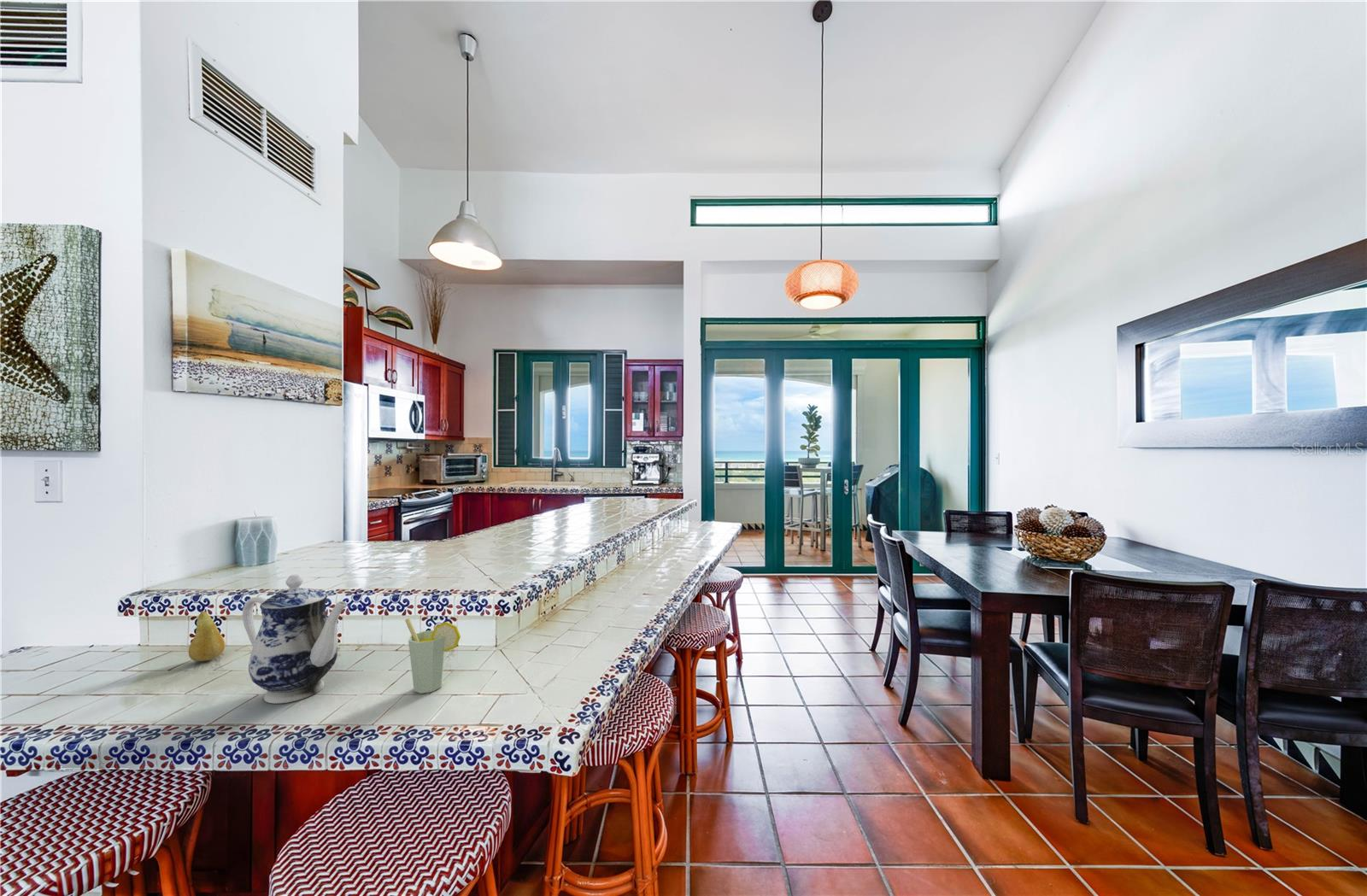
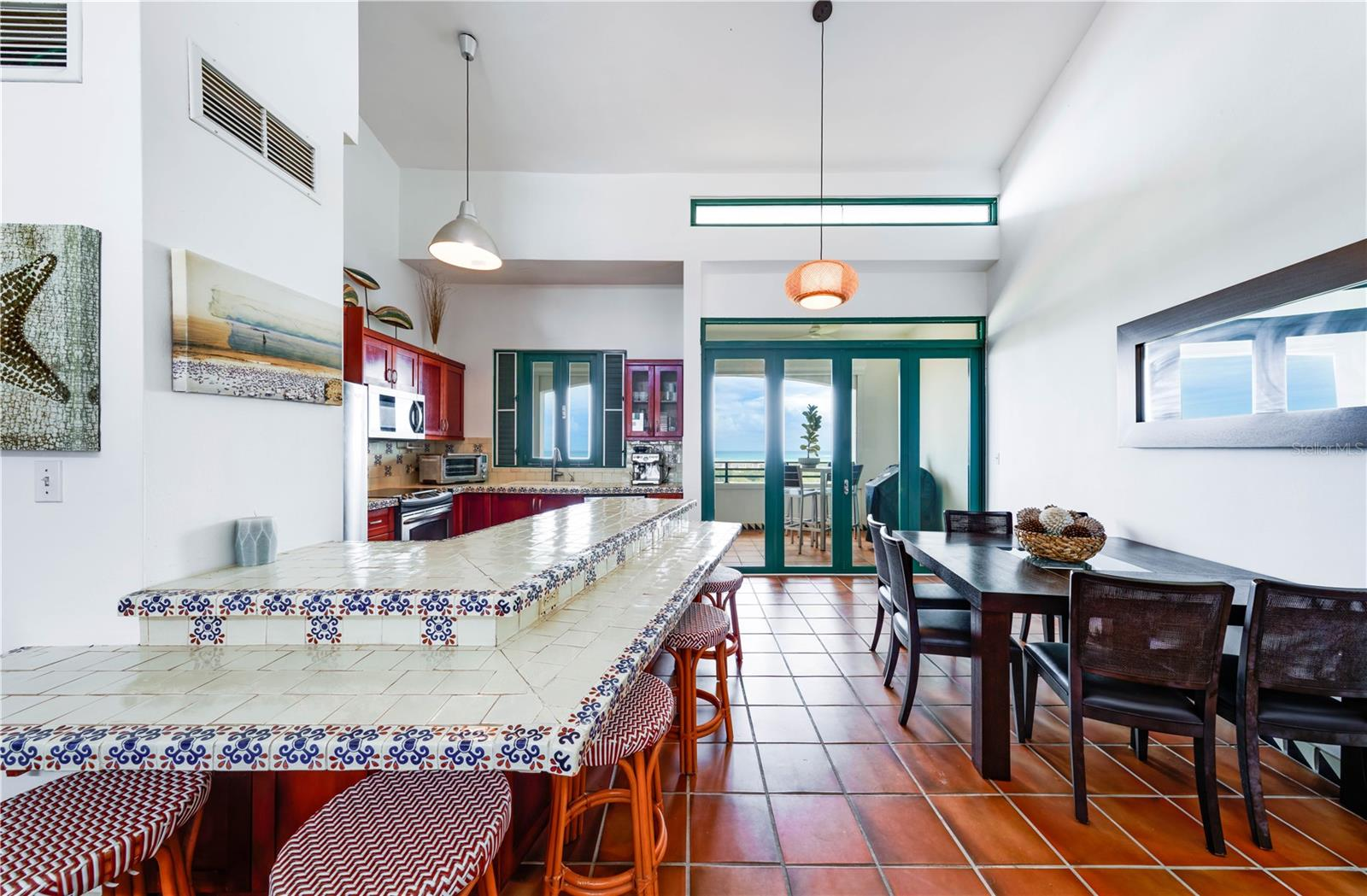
- teapot [242,573,349,705]
- fruit [188,610,226,662]
- cup [404,618,461,694]
